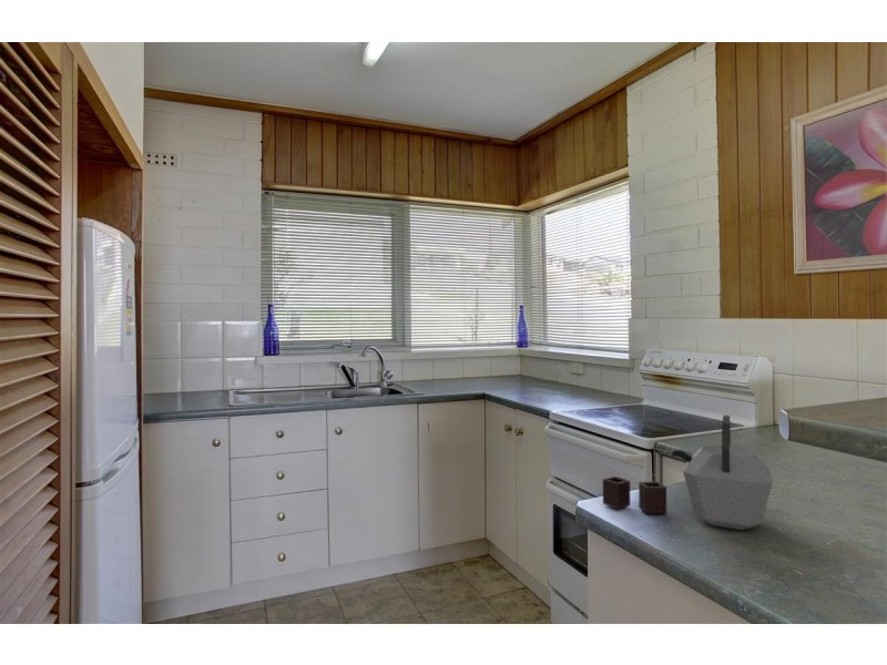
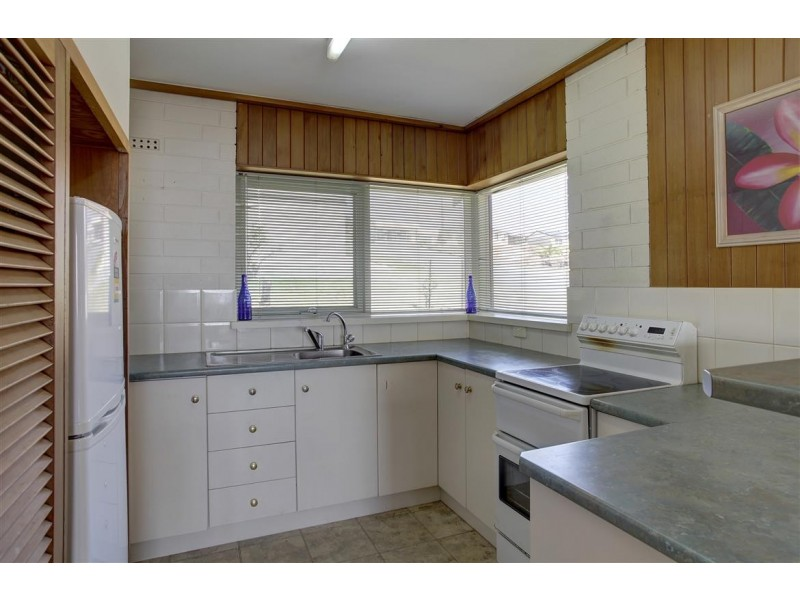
- kettle [602,415,774,531]
